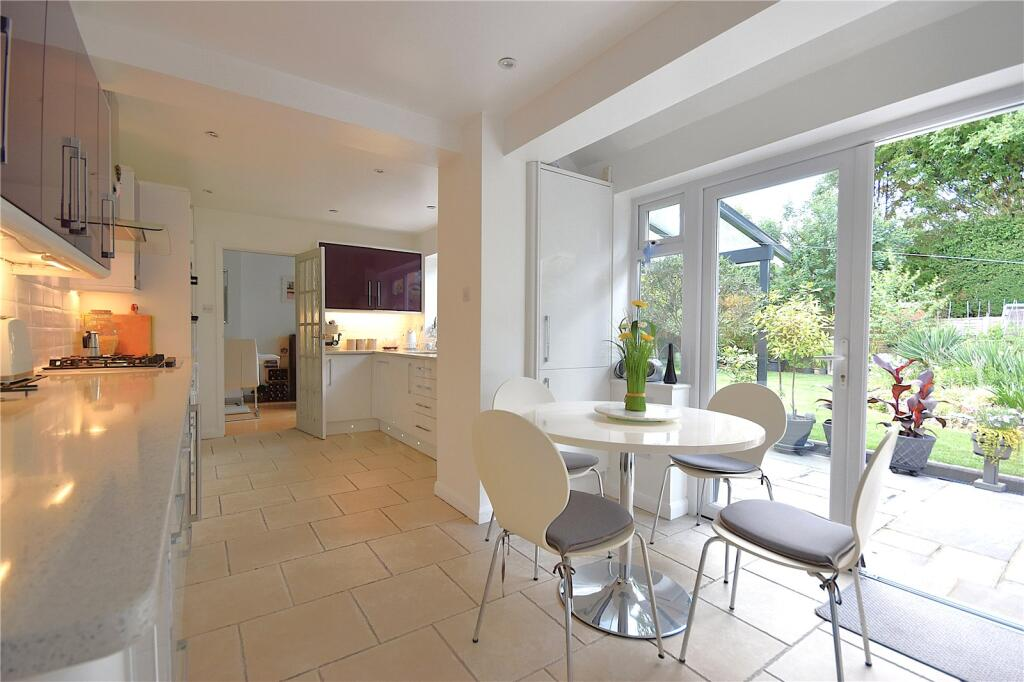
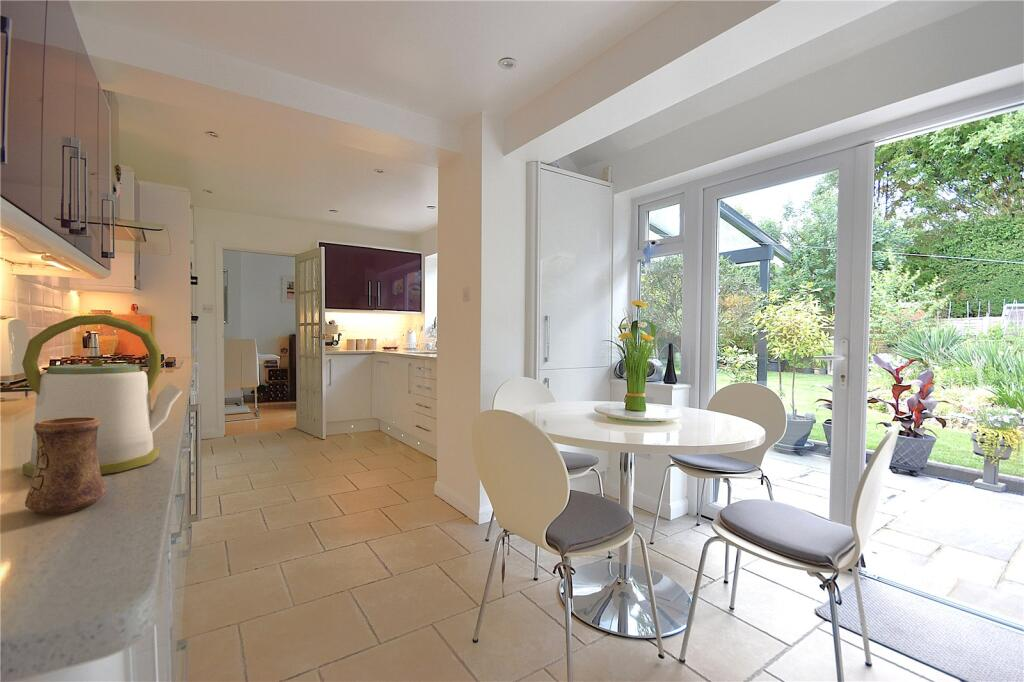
+ kettle [21,314,183,478]
+ cup [24,417,107,515]
